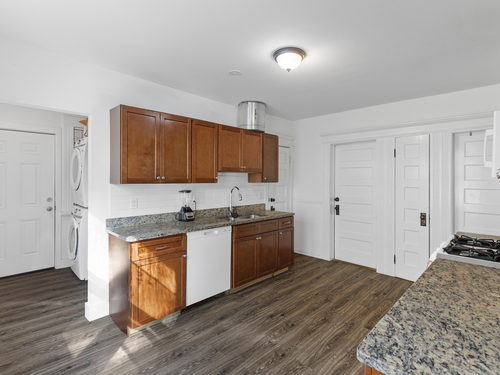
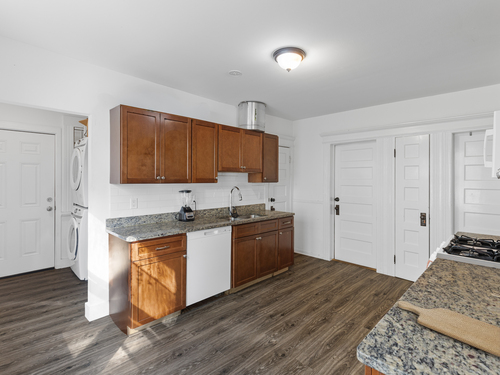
+ chopping board [397,300,500,358]
